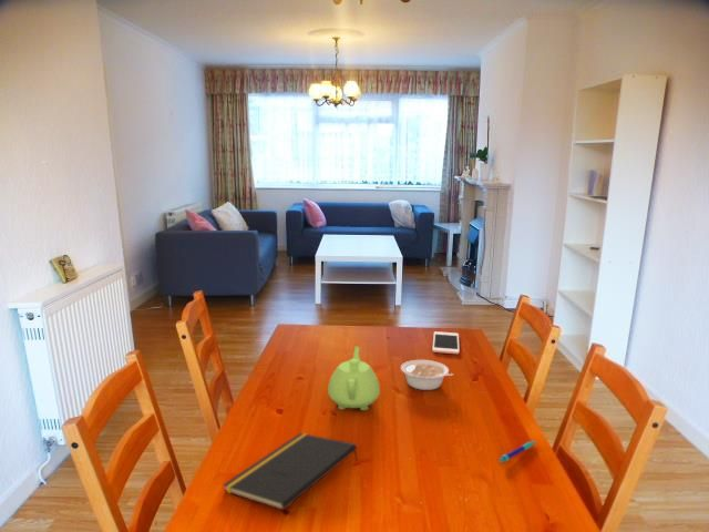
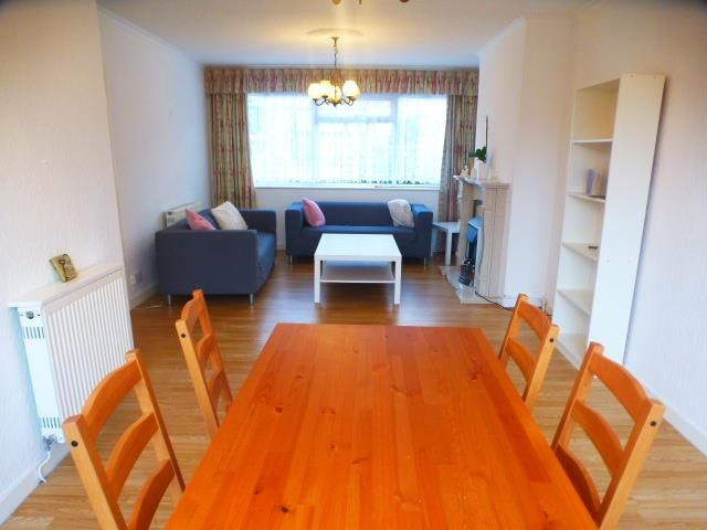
- cell phone [431,330,460,355]
- legume [400,359,455,391]
- teapot [327,345,381,411]
- notepad [222,432,359,511]
- pen [499,440,537,463]
